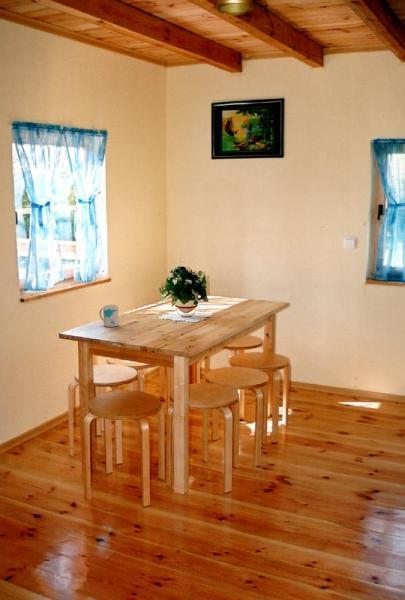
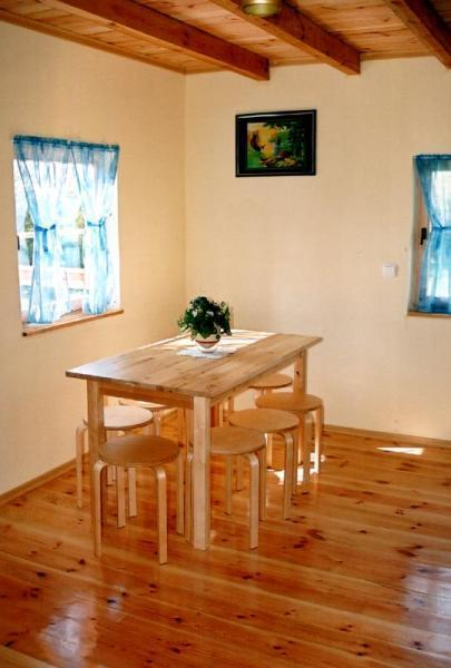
- mug [99,304,120,328]
